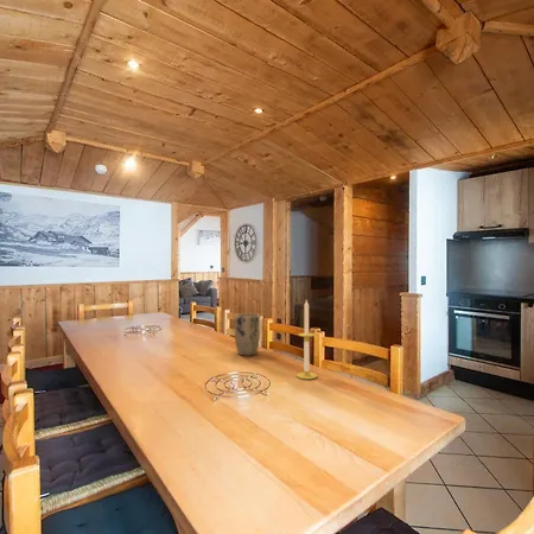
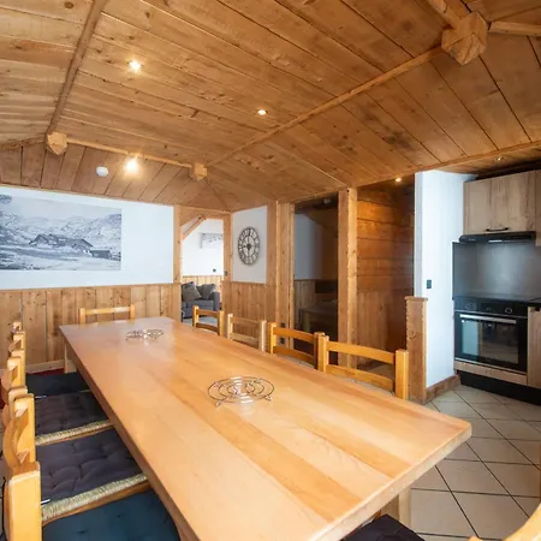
- candle [295,299,318,380]
- plant pot [234,312,261,357]
